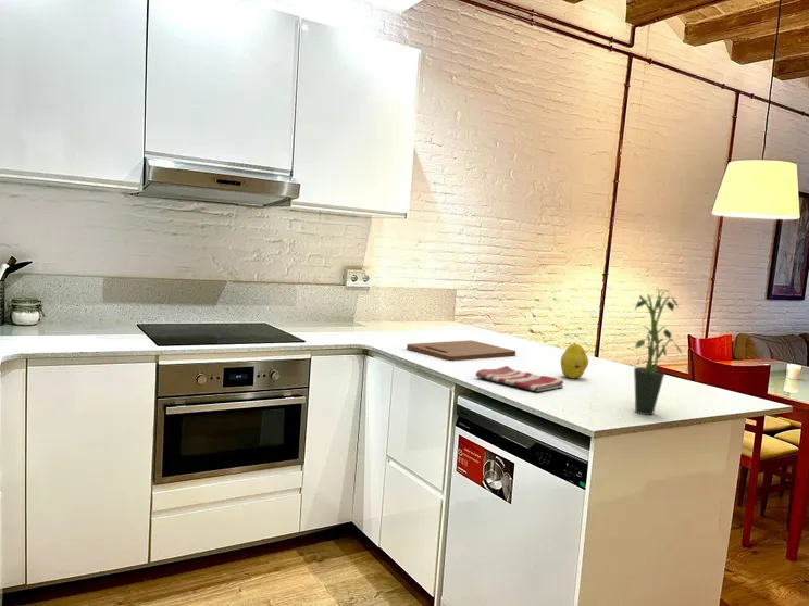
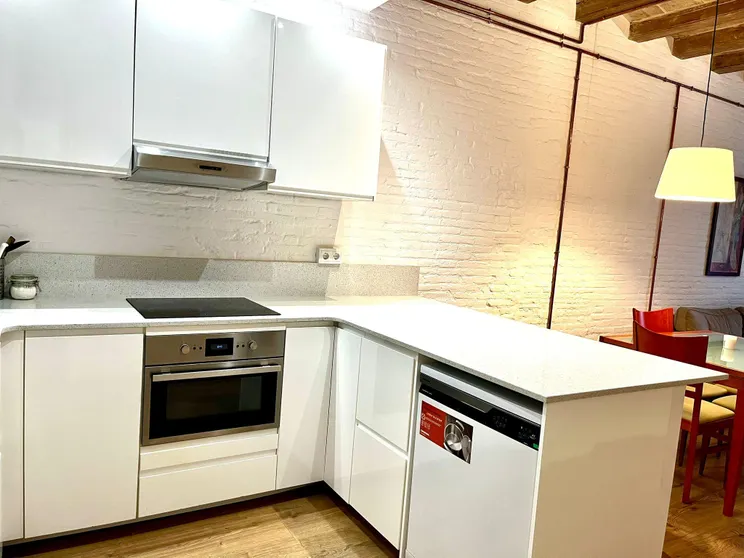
- potted plant [633,288,684,416]
- cutting board [406,339,516,362]
- fruit [560,342,589,379]
- dish towel [475,365,564,393]
